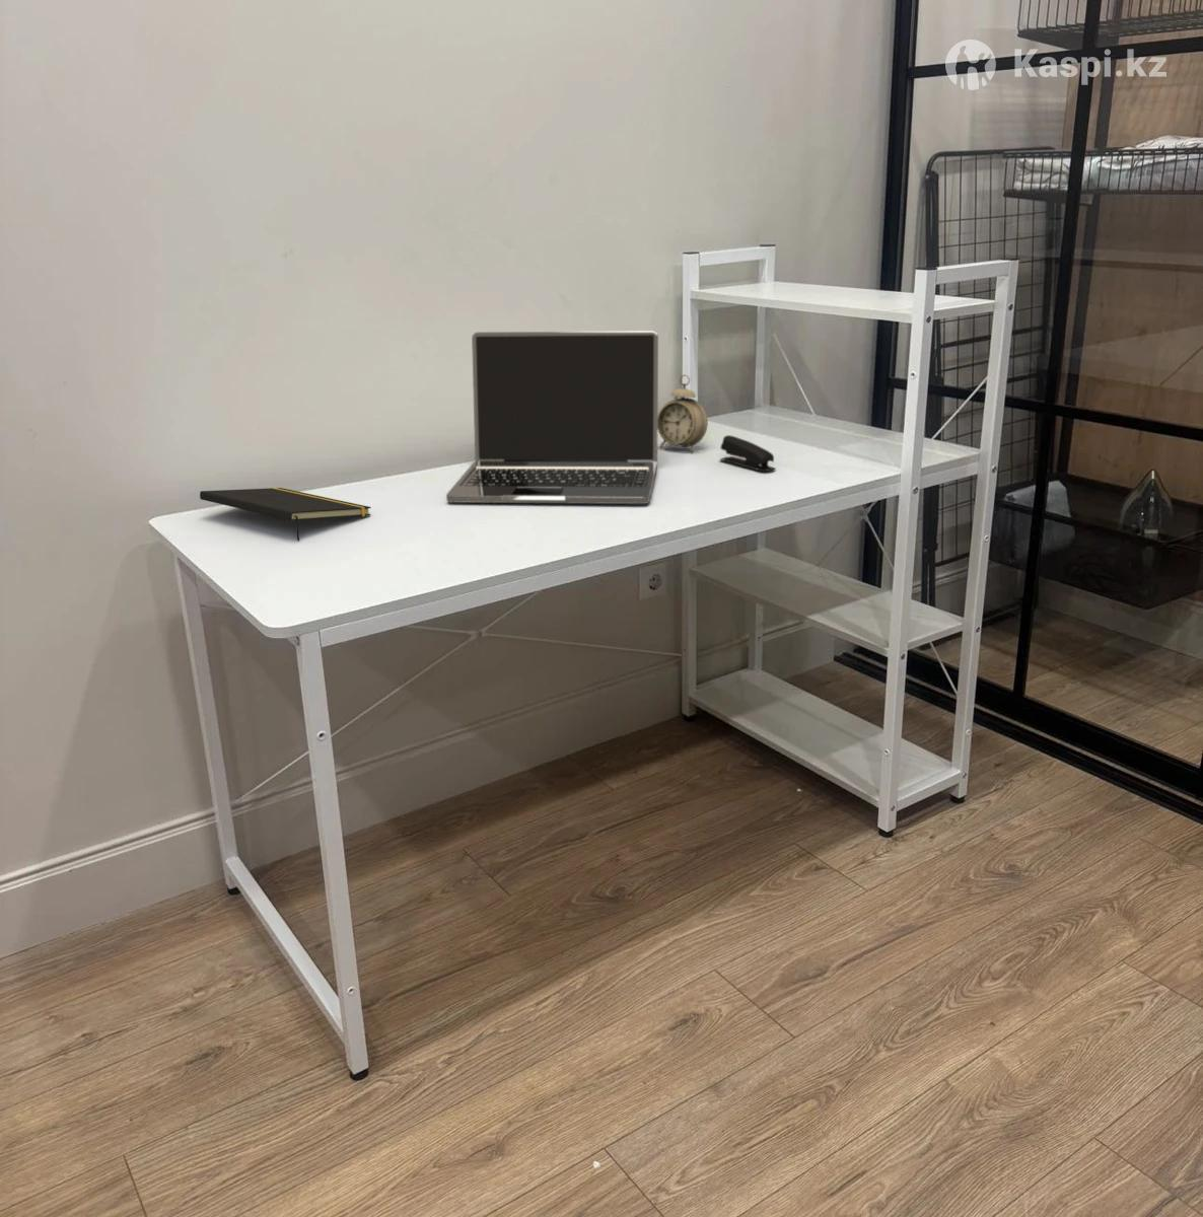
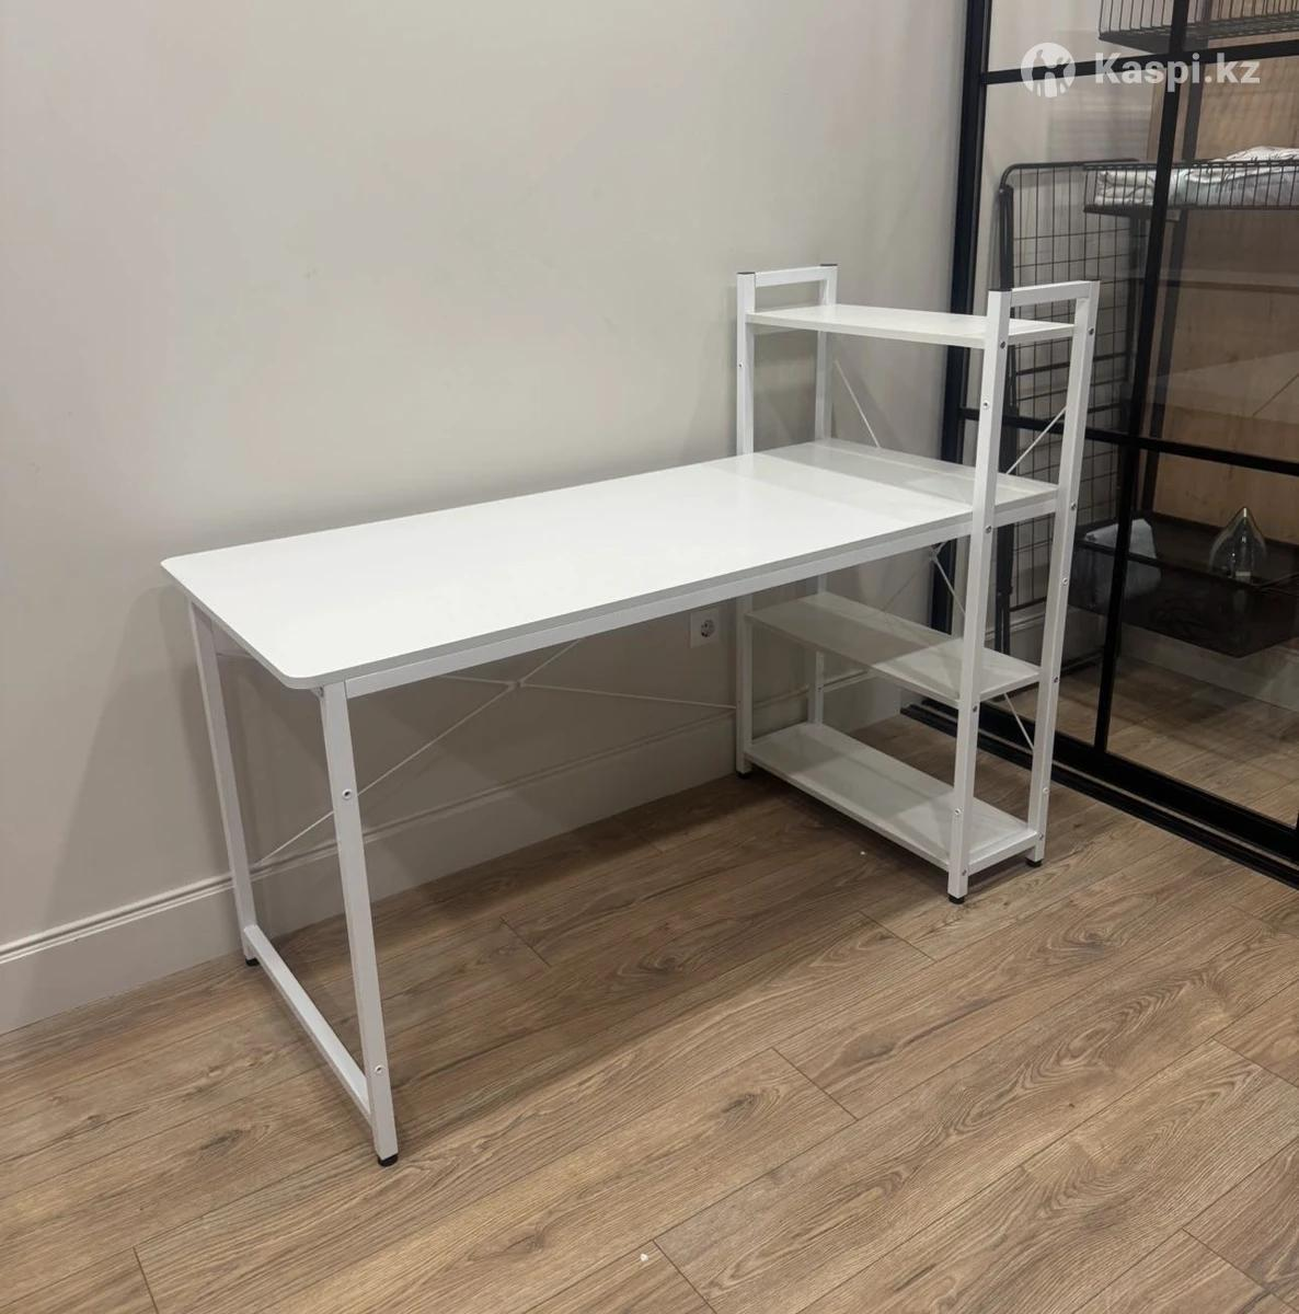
- stapler [719,434,776,472]
- laptop [445,329,659,506]
- alarm clock [658,373,709,454]
- notepad [198,487,372,542]
